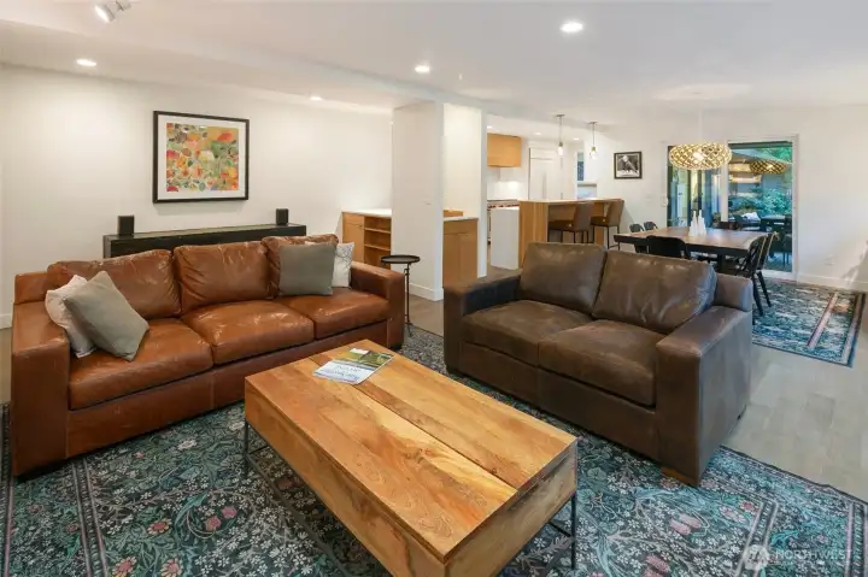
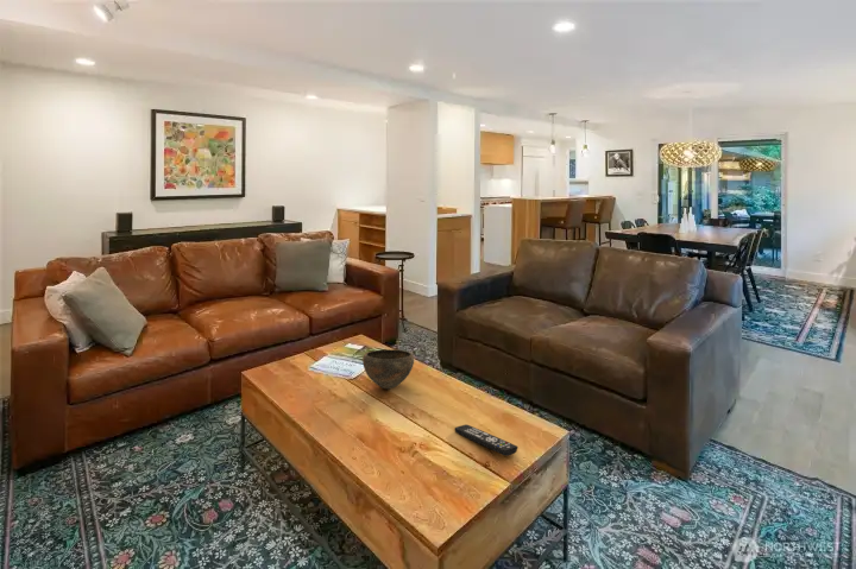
+ remote control [454,424,520,457]
+ bowl [361,348,415,390]
